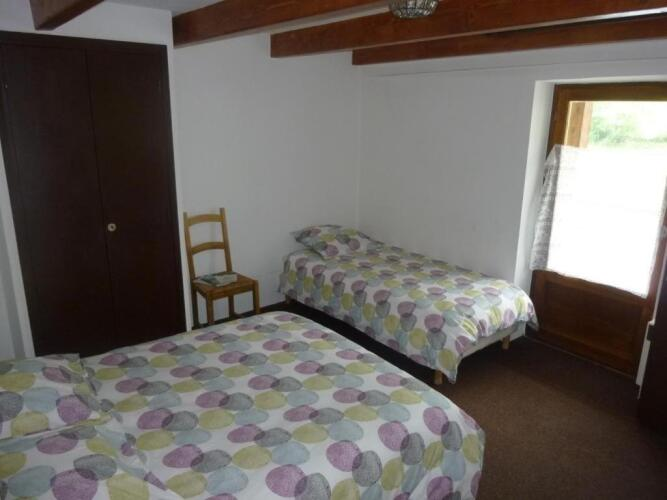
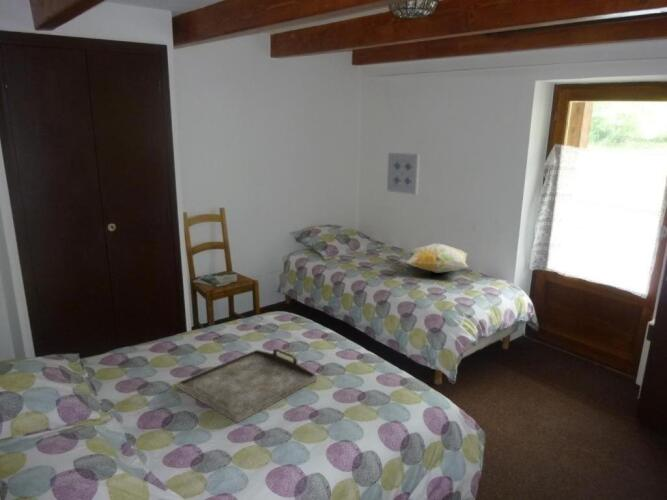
+ wall art [386,152,421,196]
+ decorative pillow [405,243,469,274]
+ serving tray [176,348,318,424]
